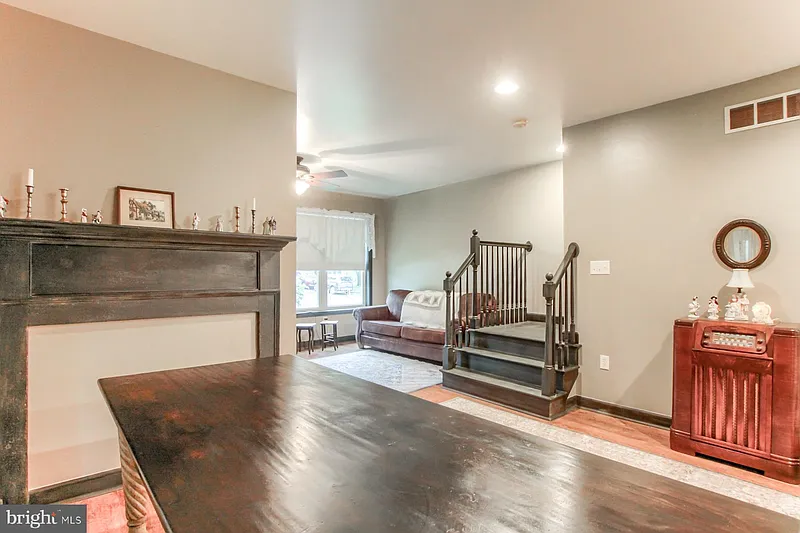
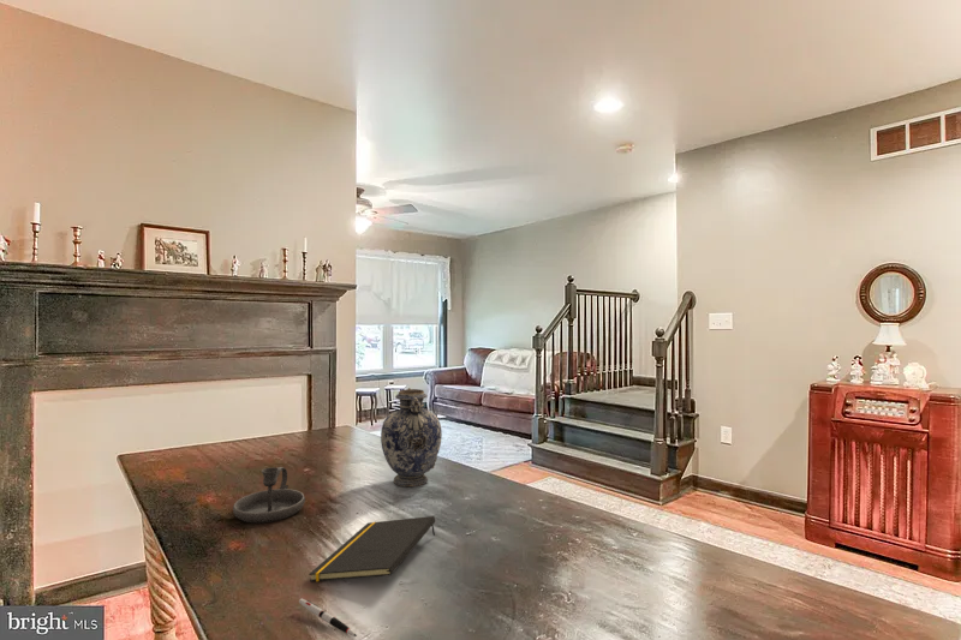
+ notepad [308,515,436,582]
+ candlestick [232,466,306,525]
+ pen [298,598,358,638]
+ decorative vase [380,387,443,488]
